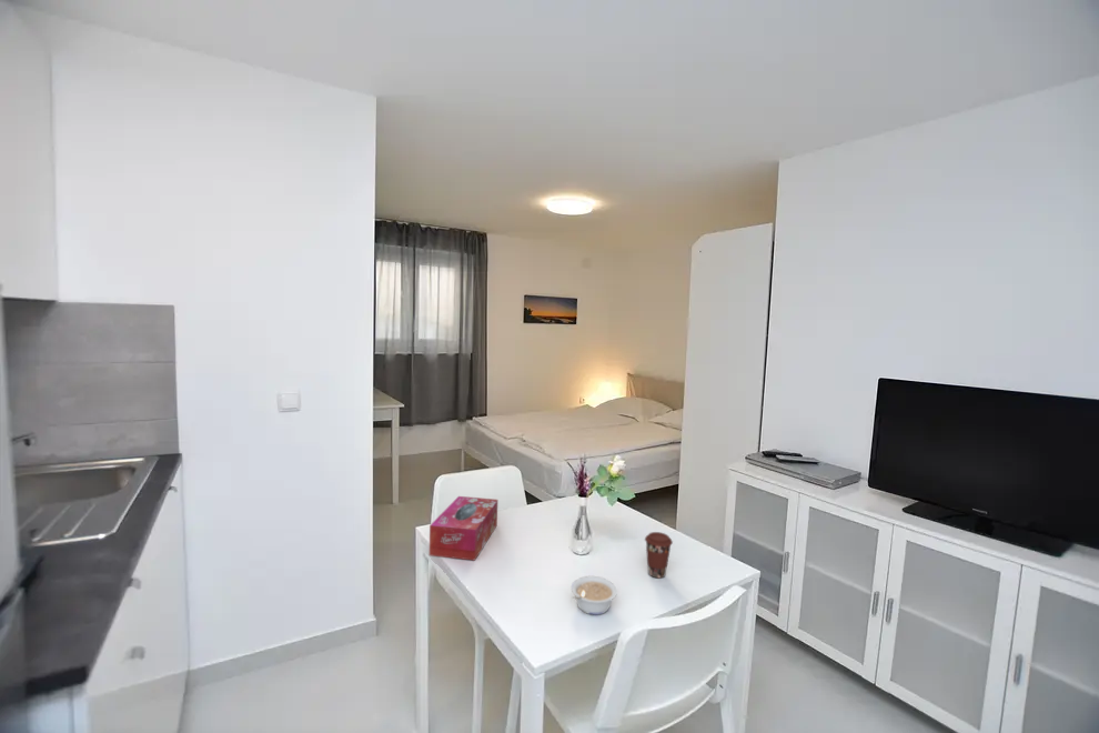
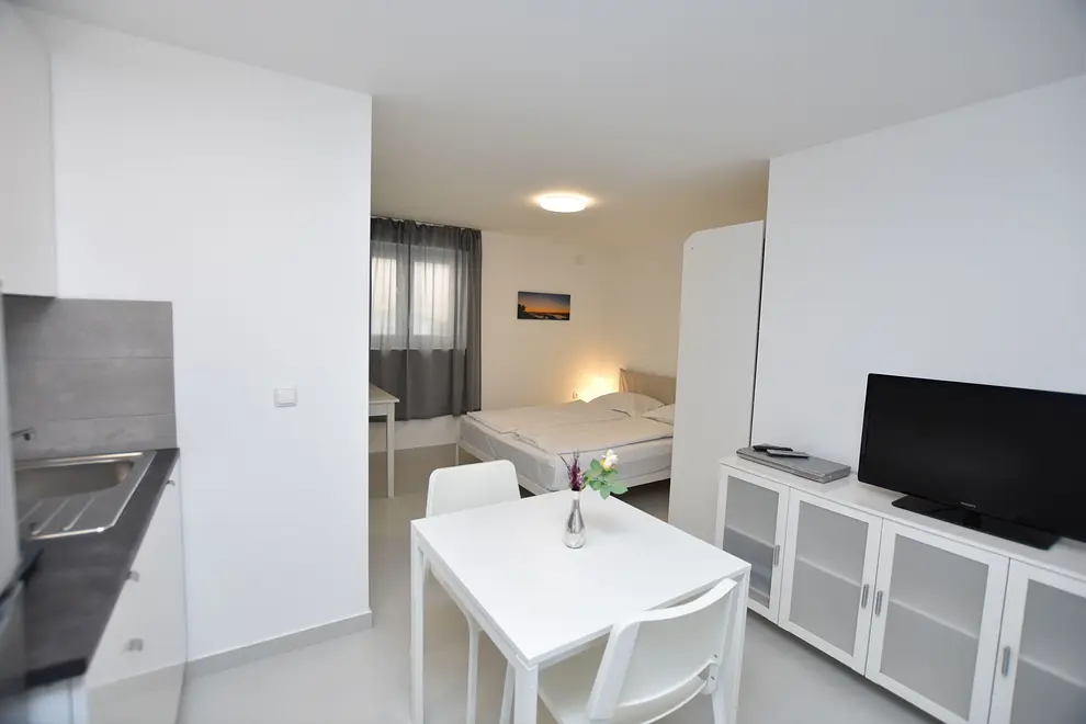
- tissue box [428,495,498,561]
- legume [571,575,618,616]
- coffee cup [644,531,674,579]
